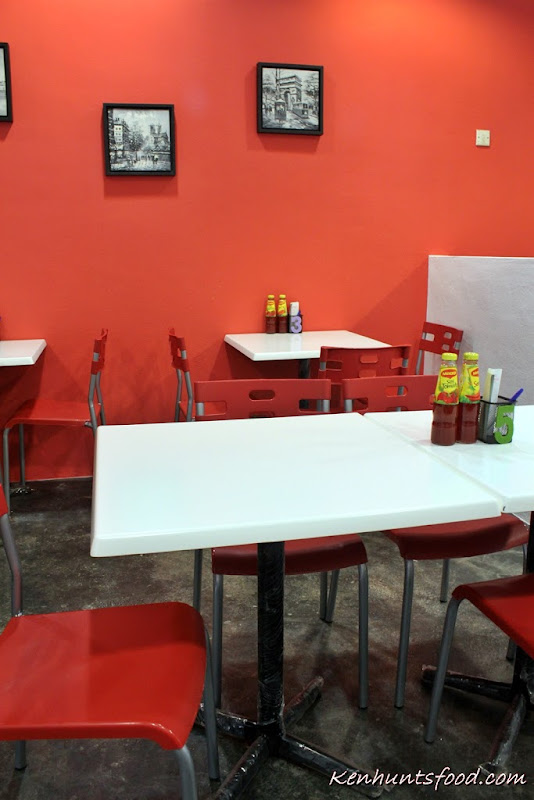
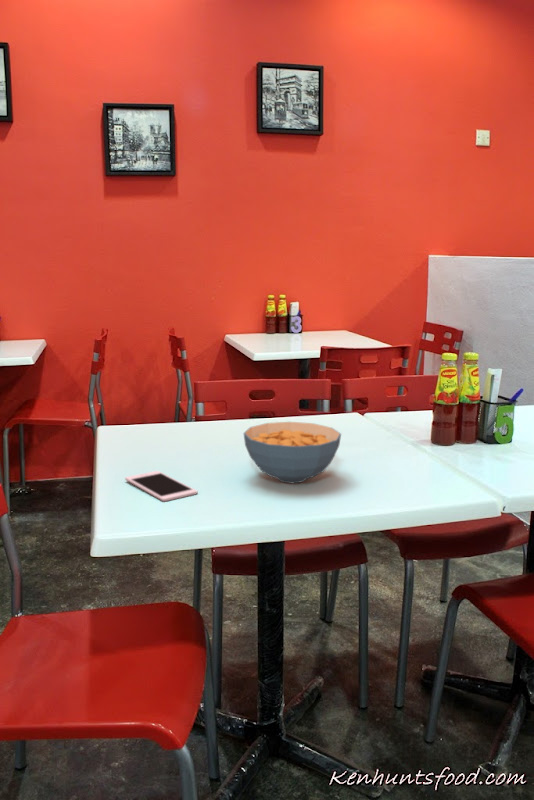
+ cereal bowl [243,421,342,484]
+ cell phone [124,470,198,502]
